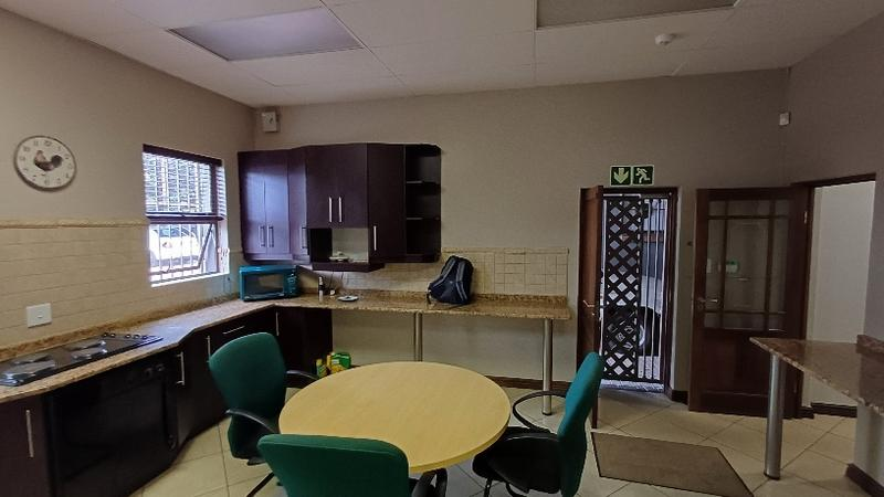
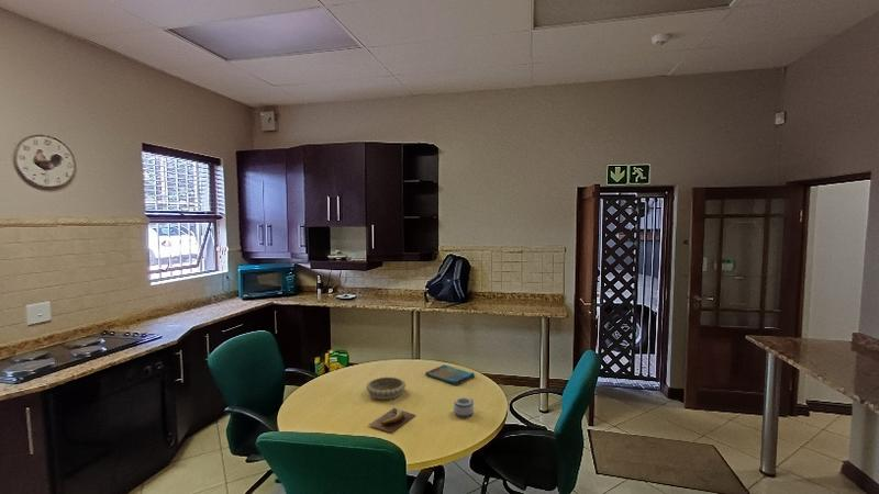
+ dish towel [424,363,476,385]
+ banana [368,407,416,434]
+ decorative bowl [365,375,407,401]
+ mug [453,396,475,418]
